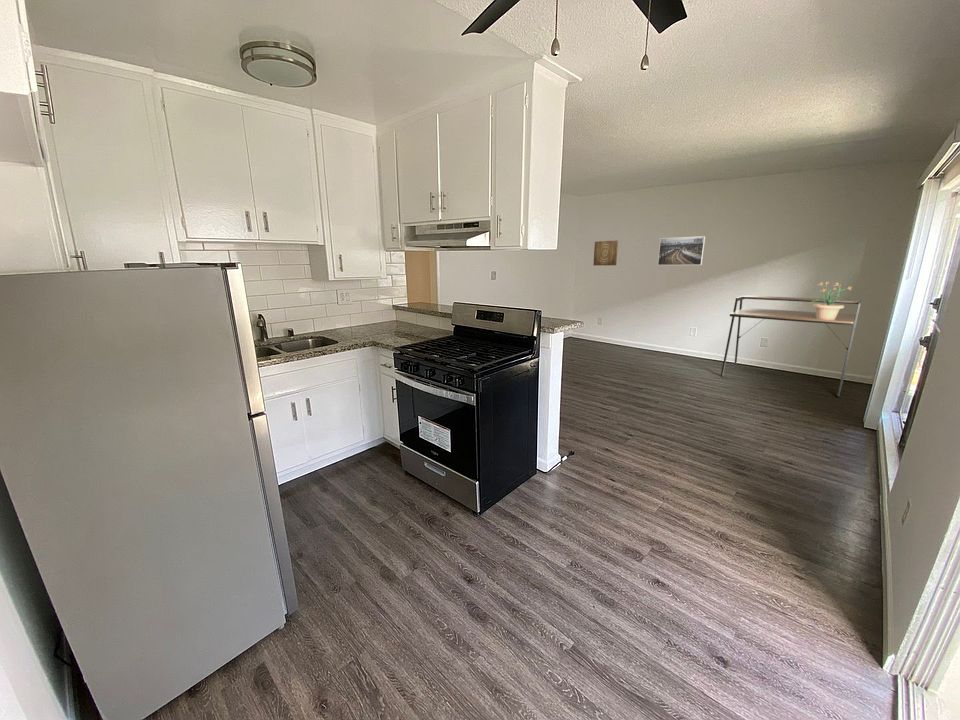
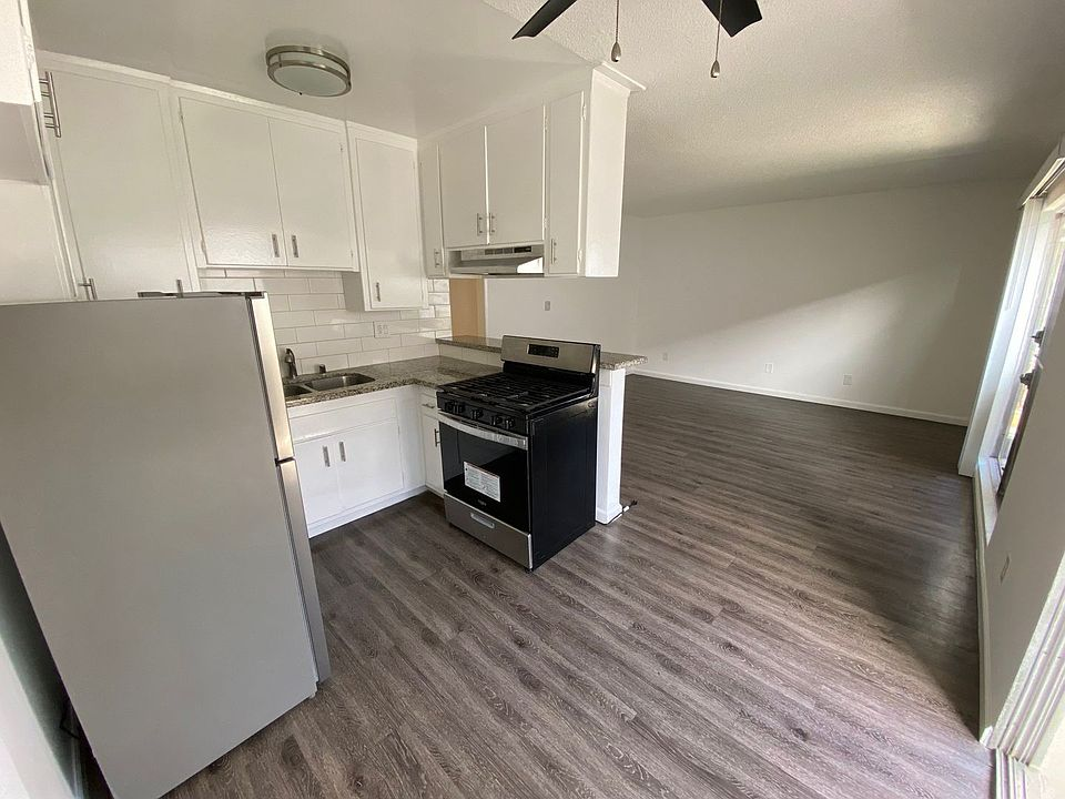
- wall art [592,240,619,266]
- desk [720,294,862,397]
- potted plant [809,281,853,319]
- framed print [657,235,706,266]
